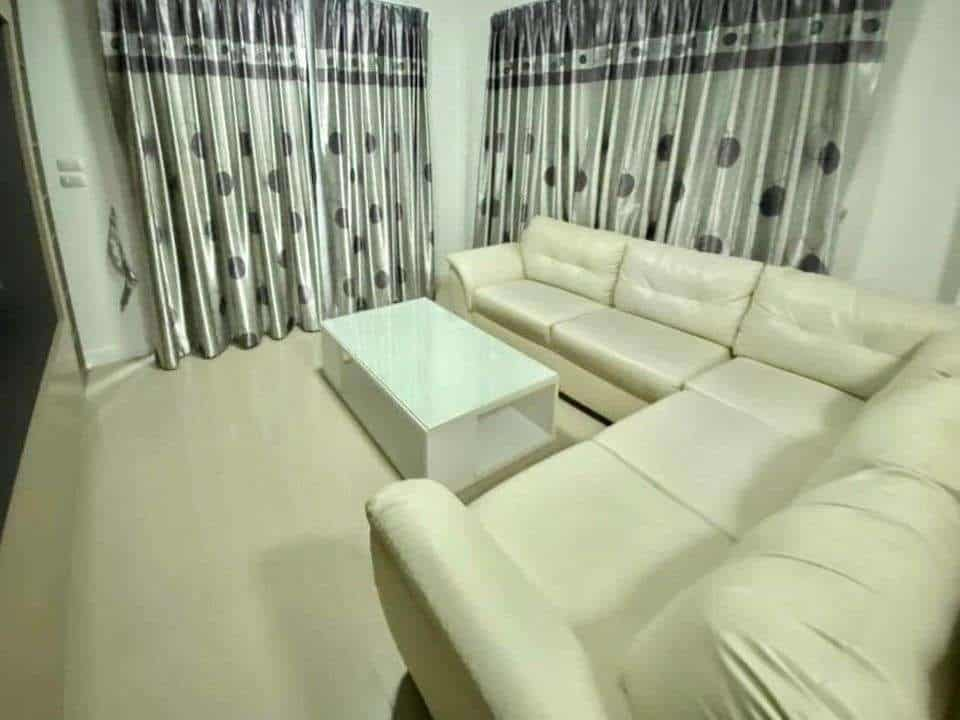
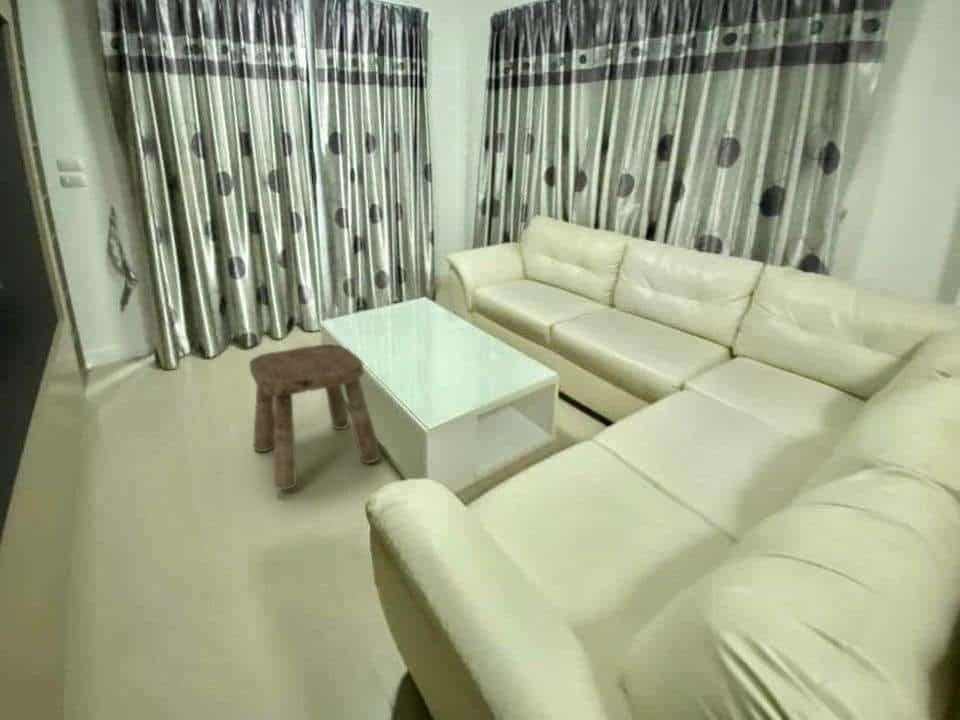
+ stool [248,343,382,491]
